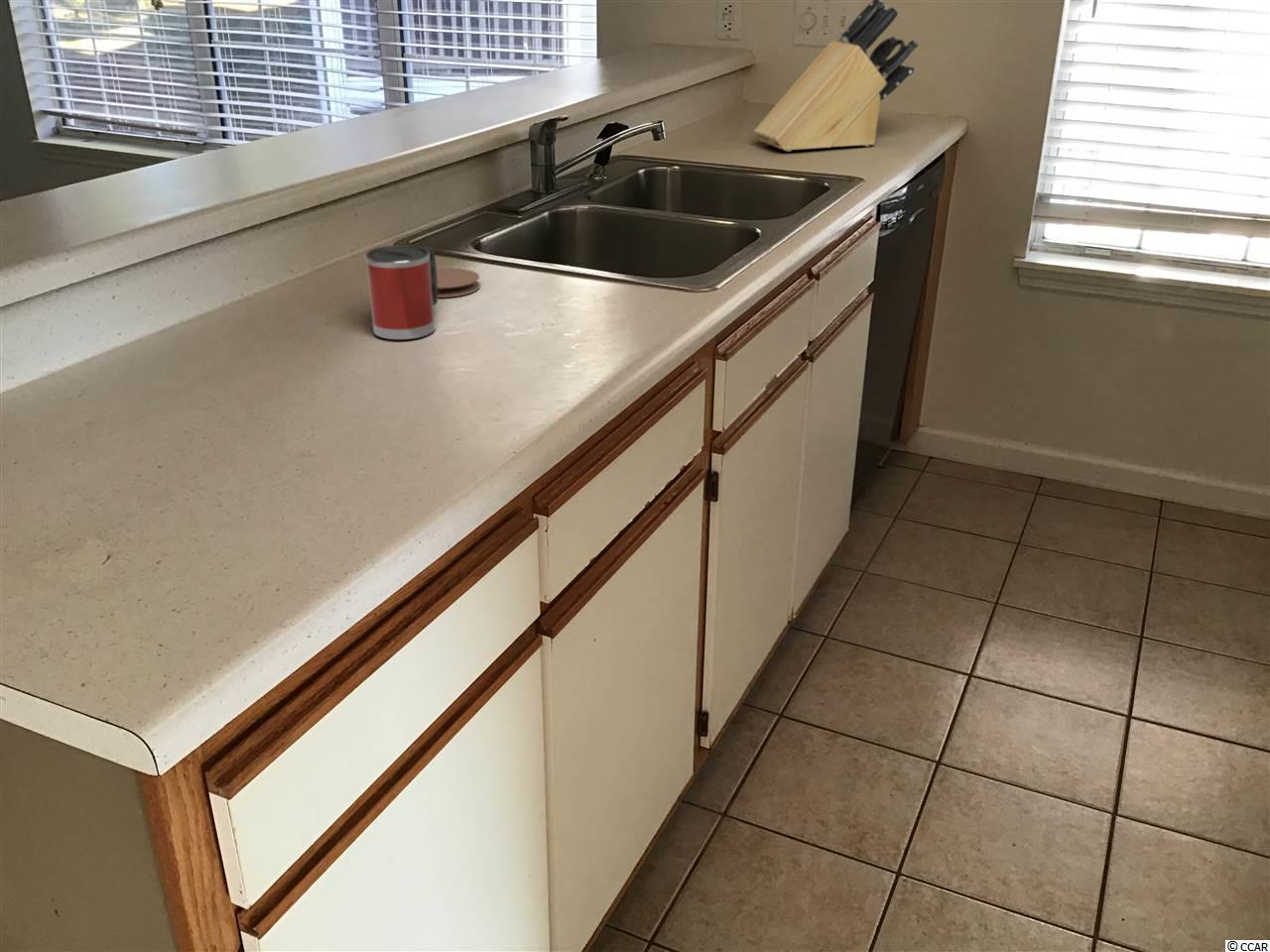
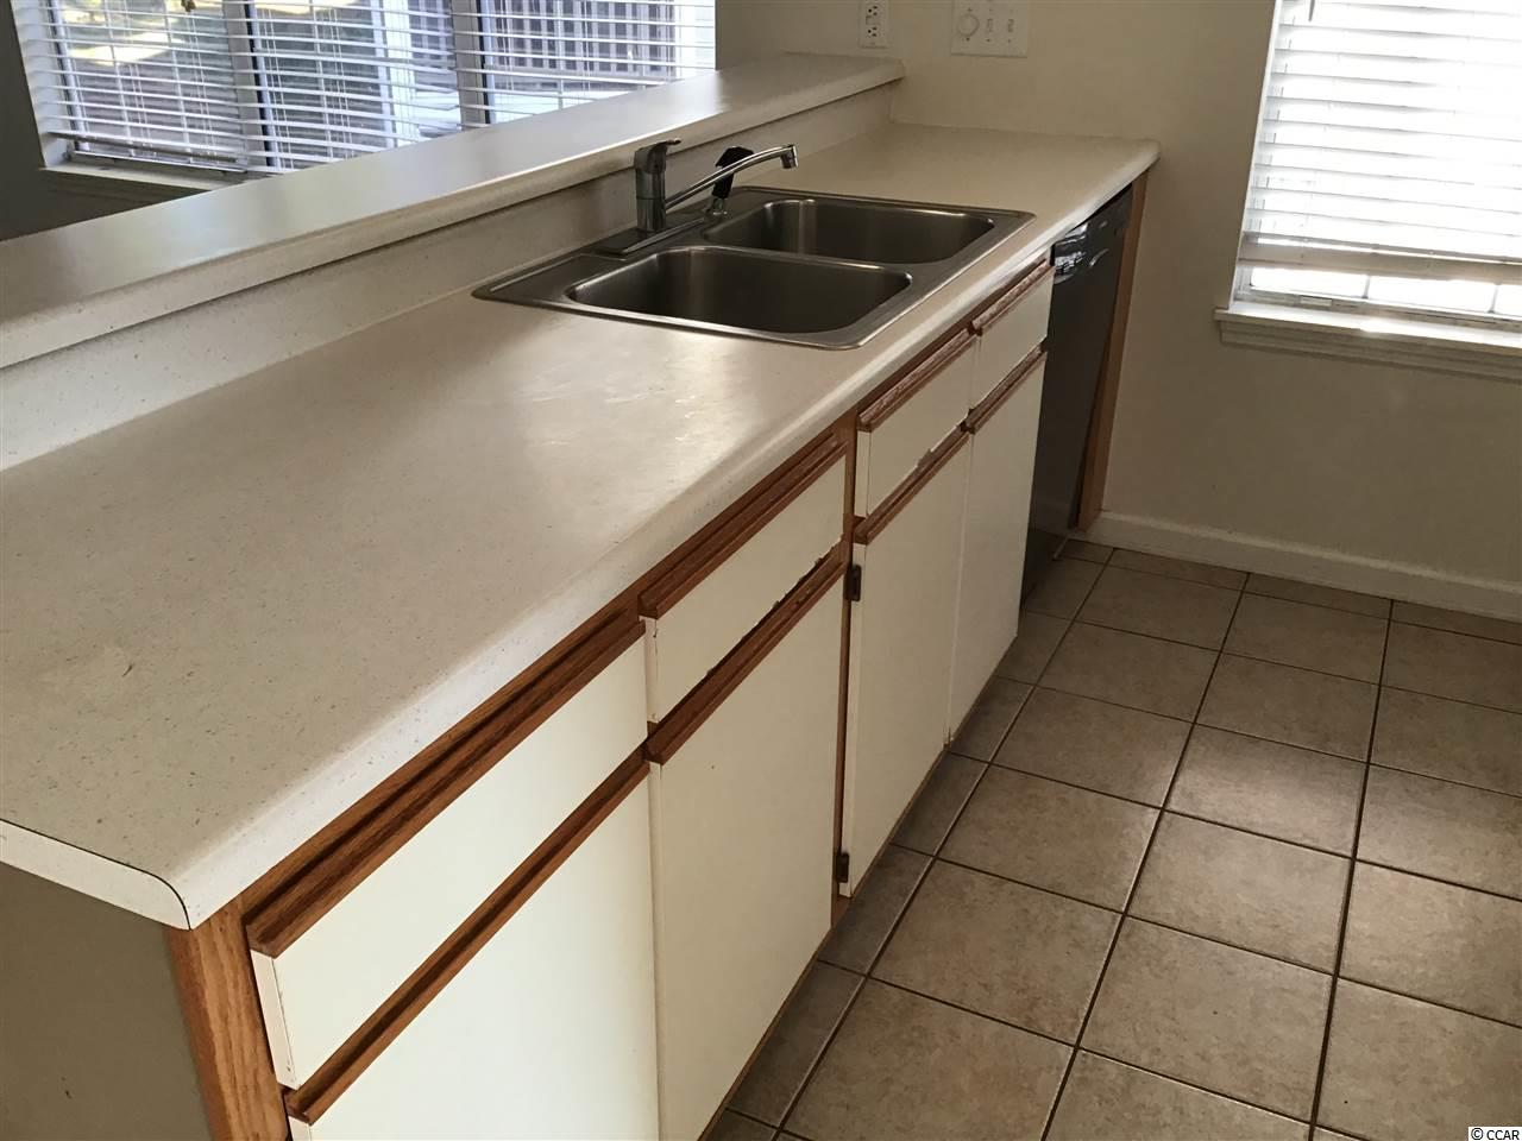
- mug [365,244,439,340]
- knife block [753,0,920,153]
- coaster [437,267,481,298]
